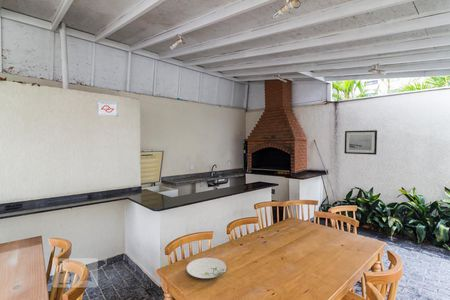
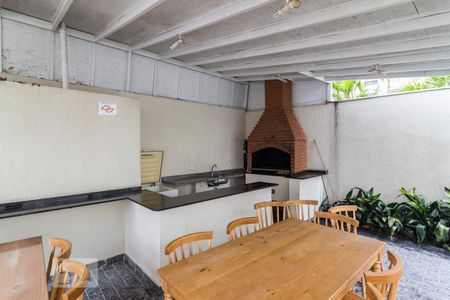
- wall art [343,129,378,156]
- plate [185,257,227,280]
